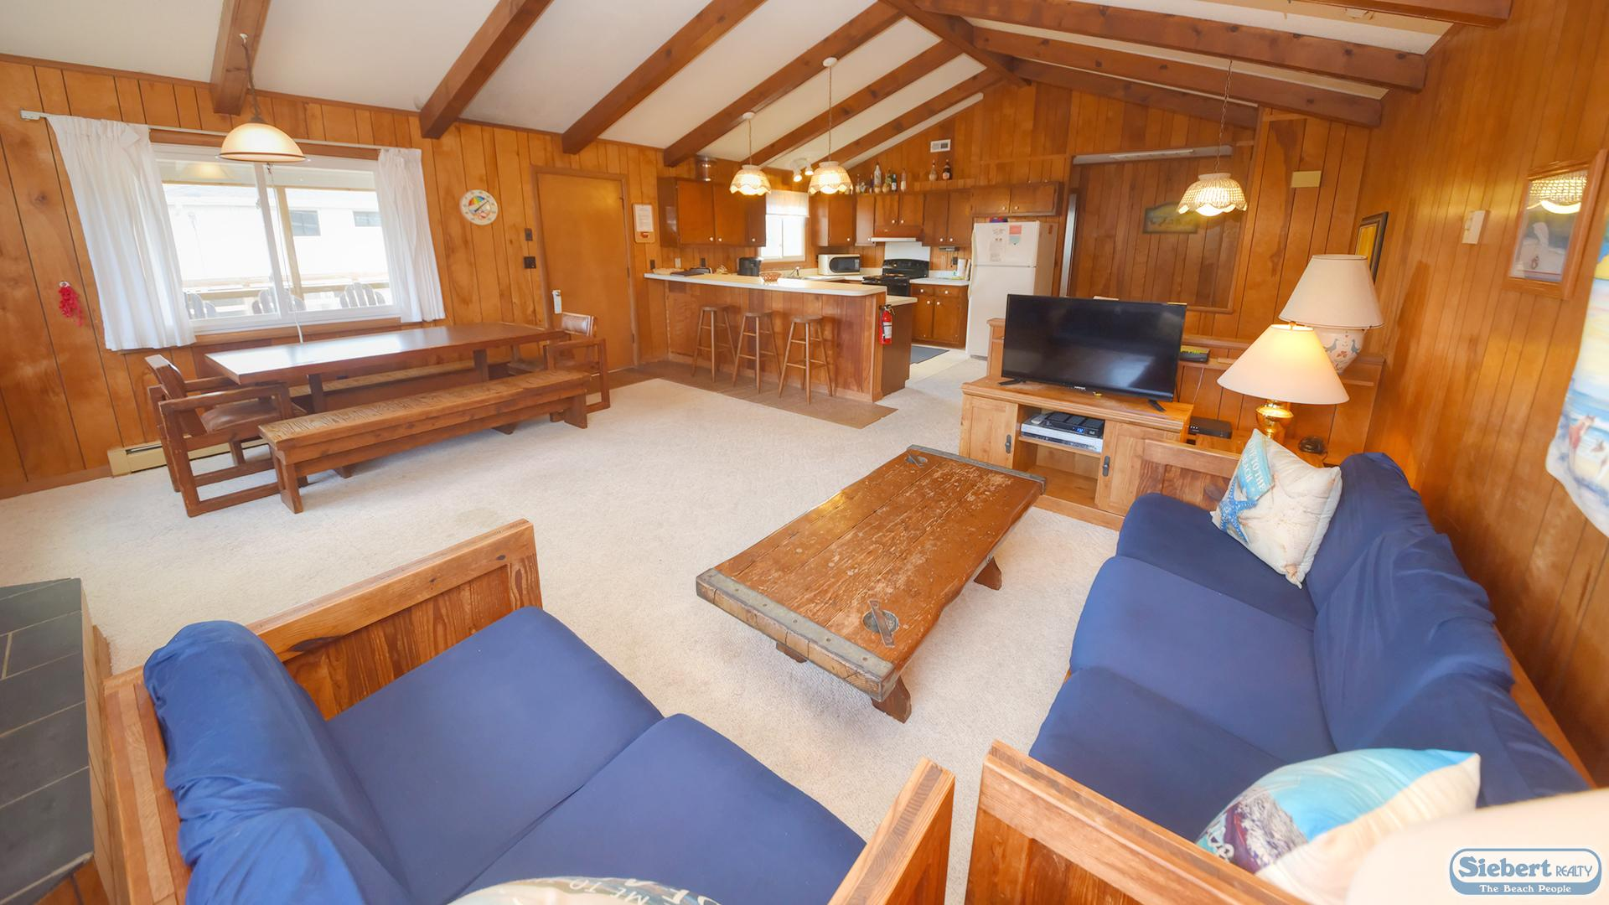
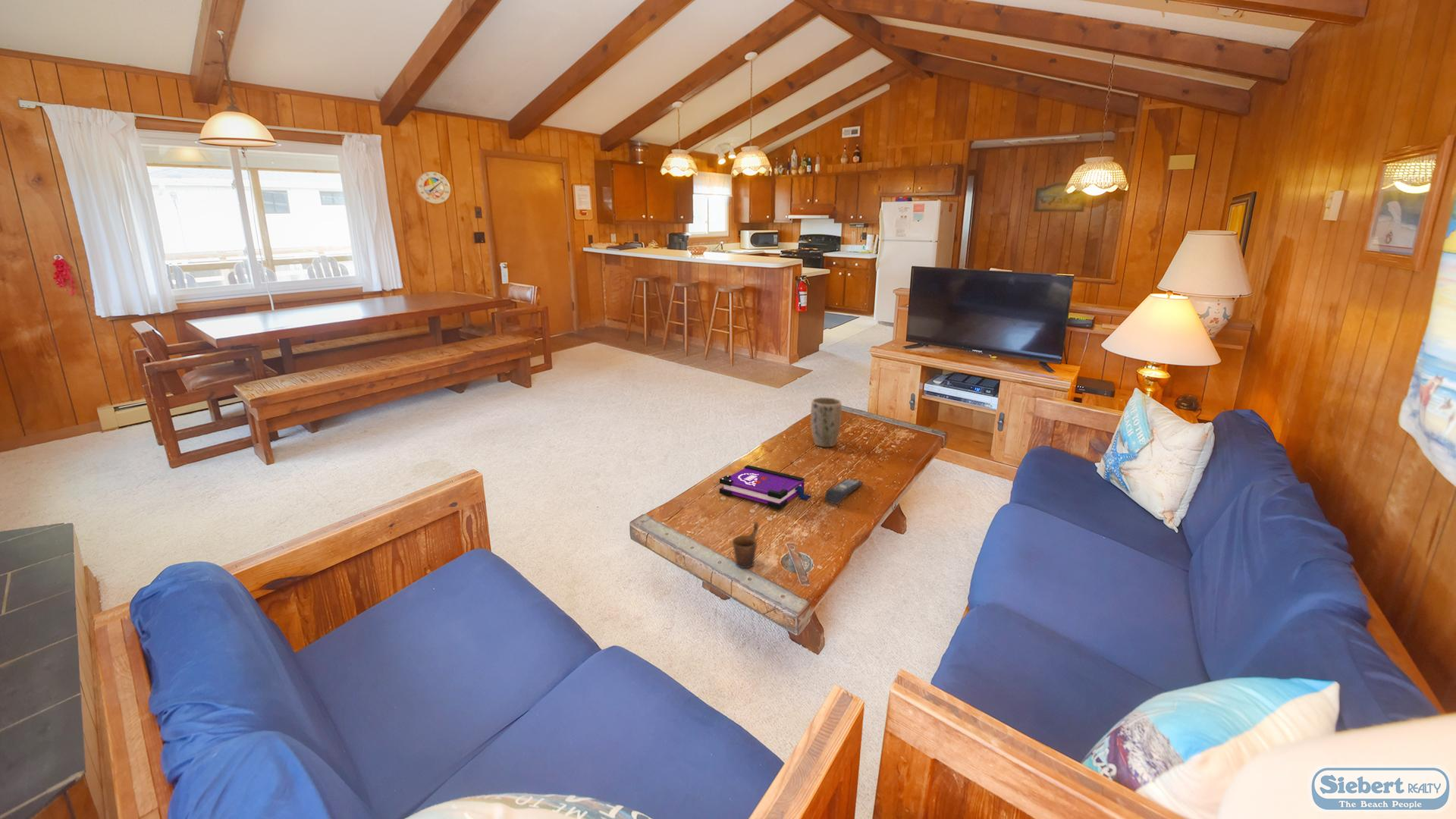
+ remote control [824,478,863,505]
+ plant pot [810,397,843,447]
+ mug [732,521,759,569]
+ board game [719,464,811,510]
